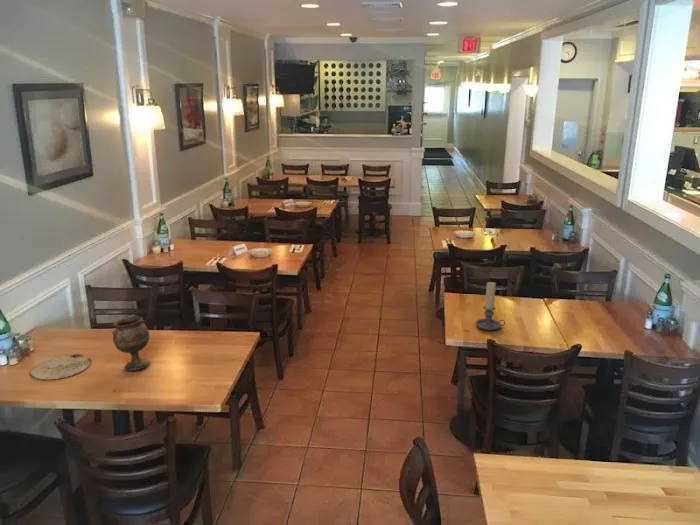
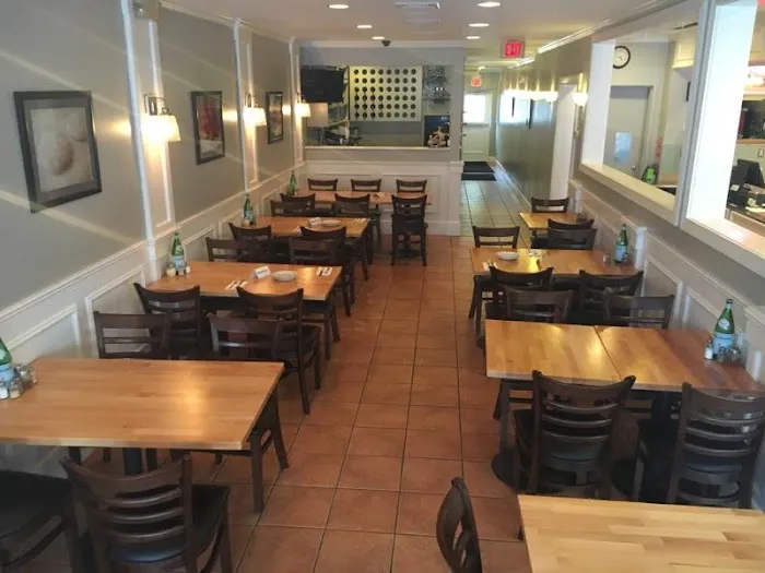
- candle holder [474,281,506,331]
- goblet [111,315,150,372]
- plate [30,353,92,380]
